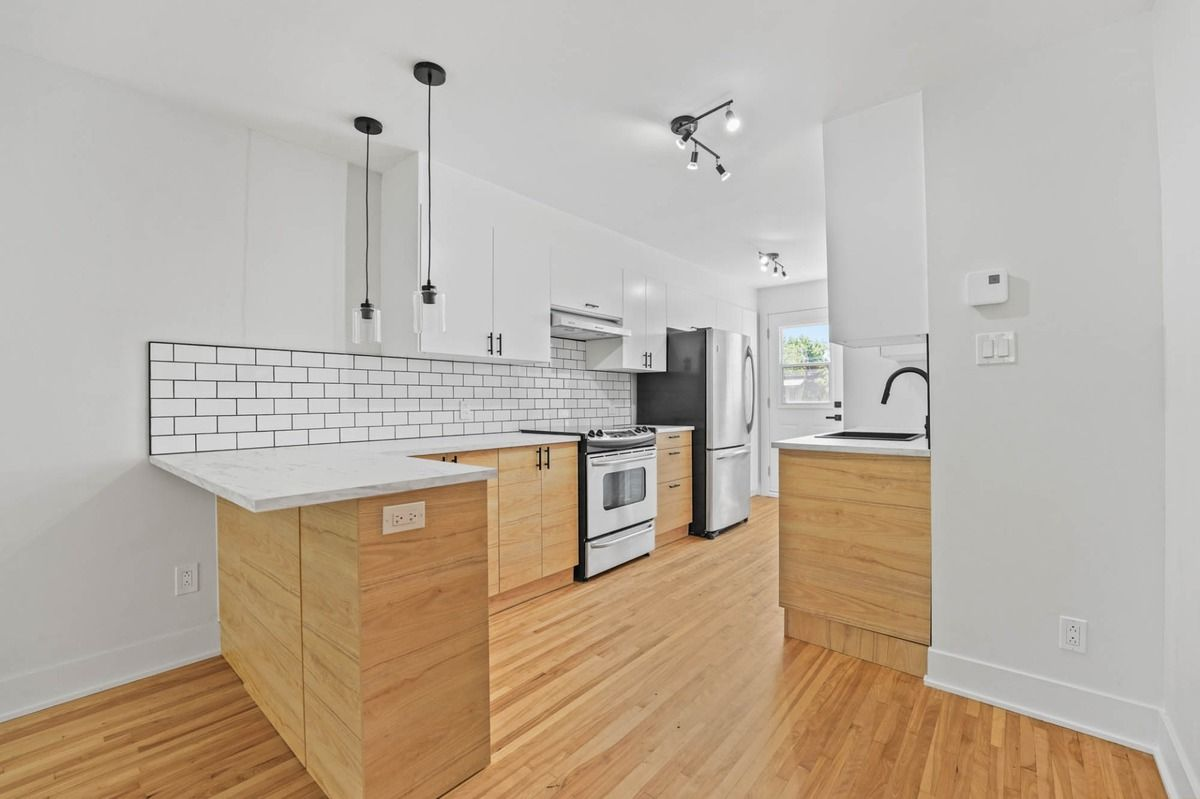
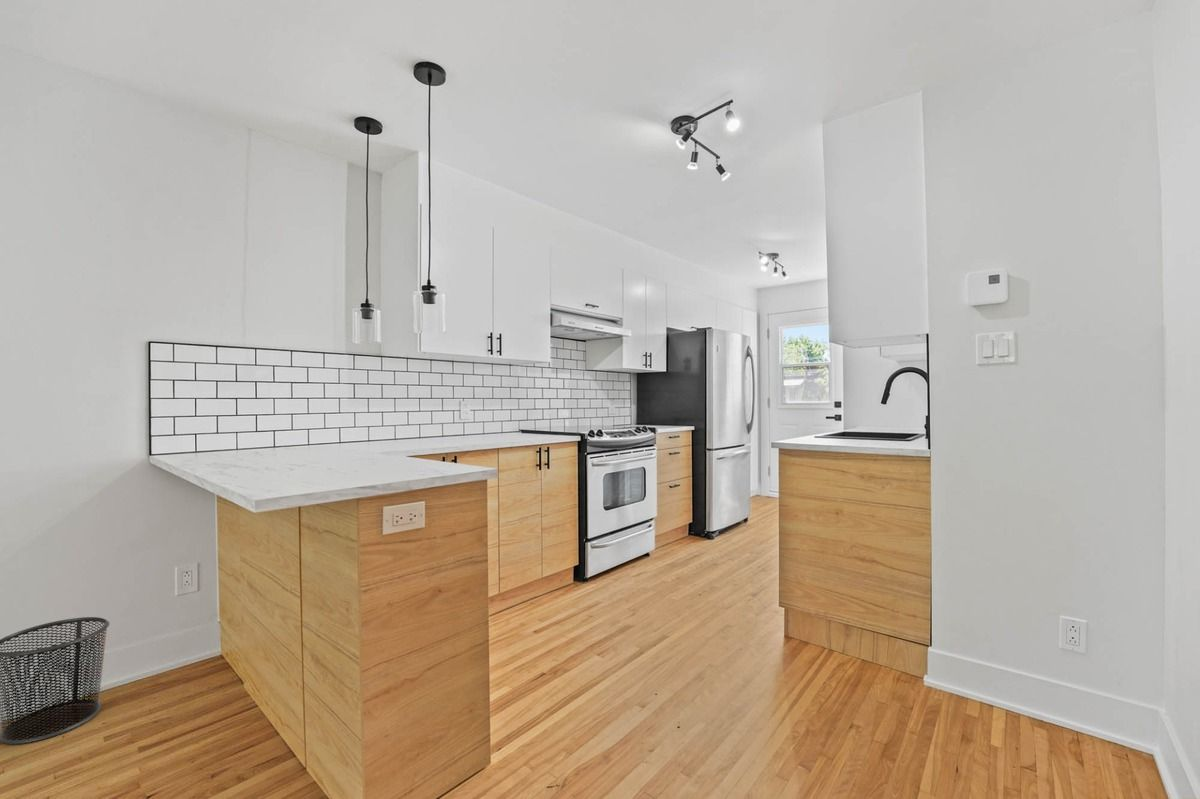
+ waste bin [0,616,110,745]
